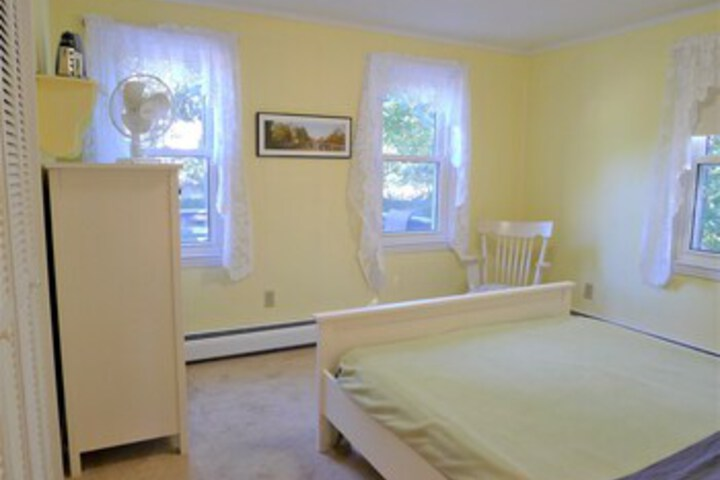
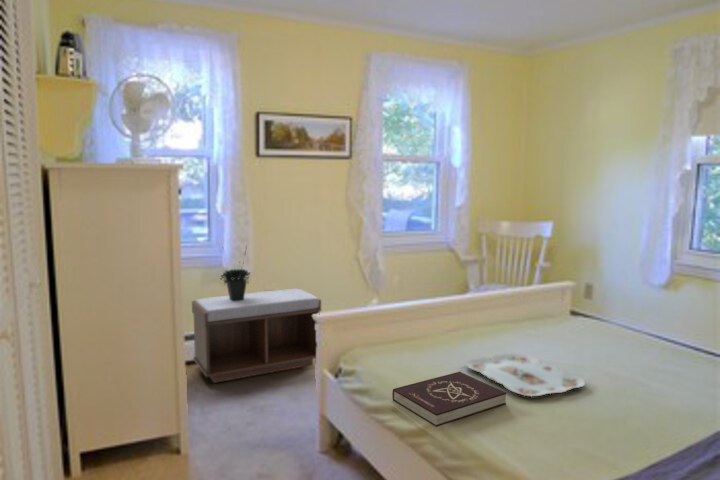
+ serving tray [465,353,586,398]
+ book [391,371,508,428]
+ potted plant [219,244,251,301]
+ bench [191,288,322,384]
